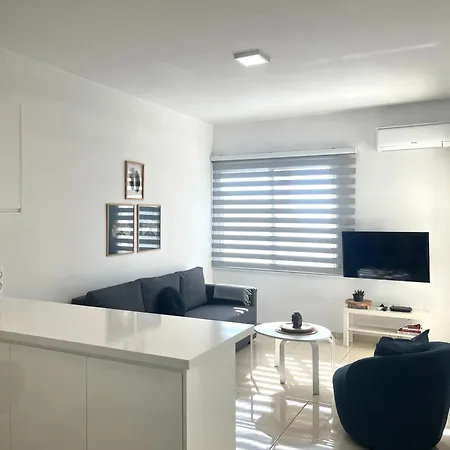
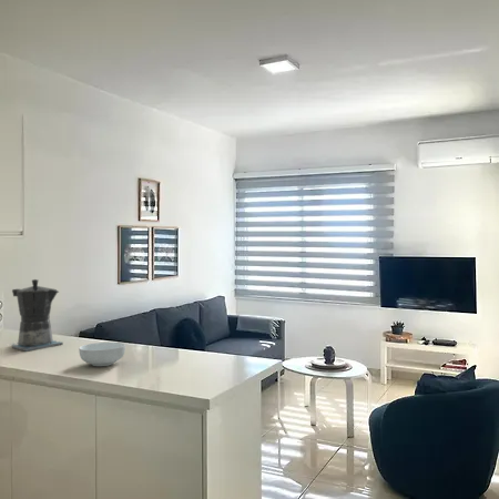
+ coffee maker [10,278,64,353]
+ cereal bowl [78,340,126,367]
